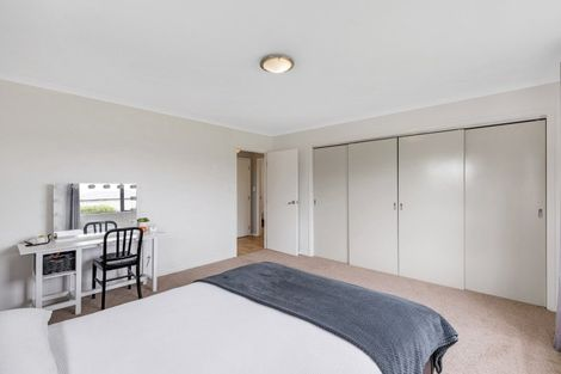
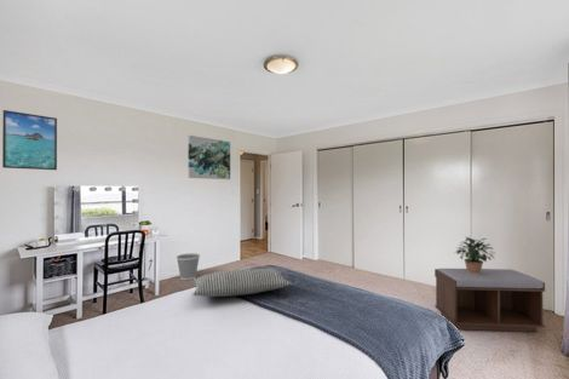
+ wastebasket [176,252,201,281]
+ potted plant [454,235,496,275]
+ bench [433,268,546,333]
+ pillow [191,268,293,298]
+ wall art [188,134,231,180]
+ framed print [1,109,58,171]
